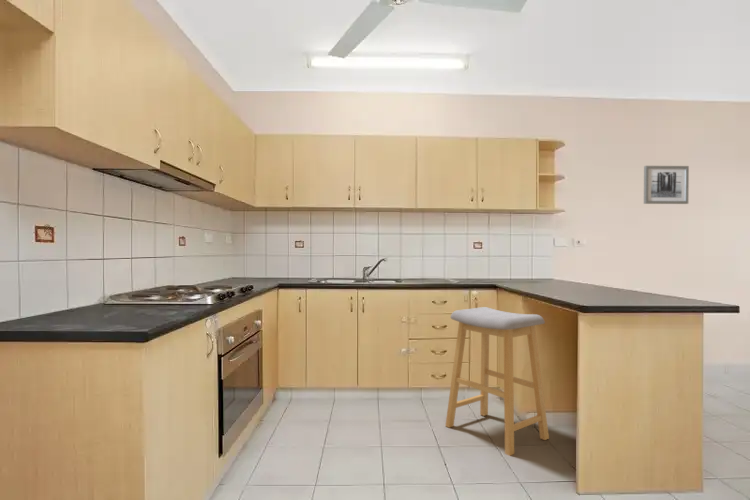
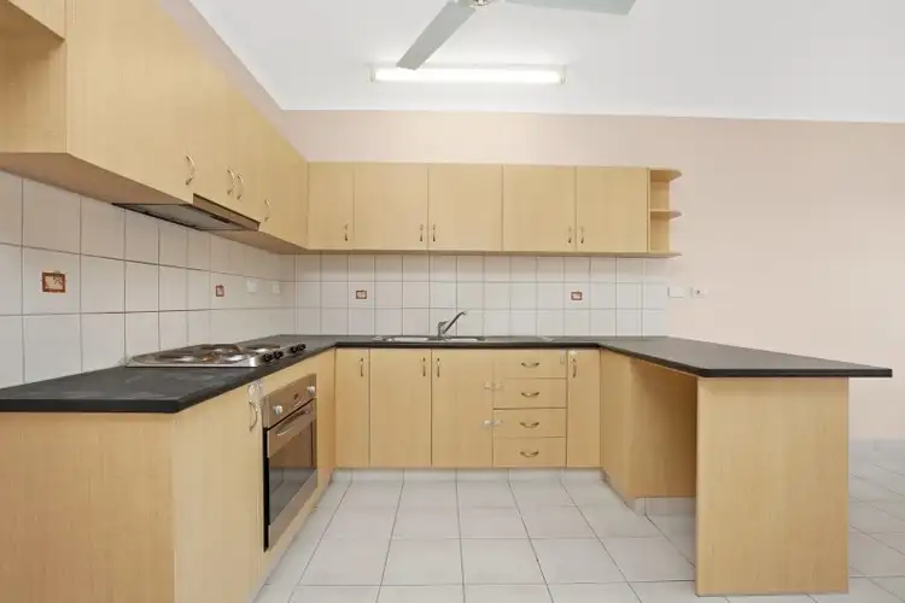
- wall art [643,165,690,205]
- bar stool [444,306,550,457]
